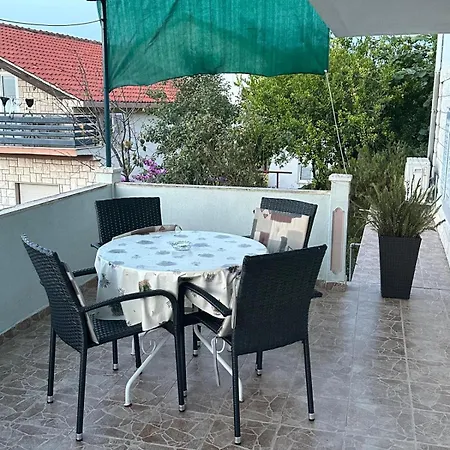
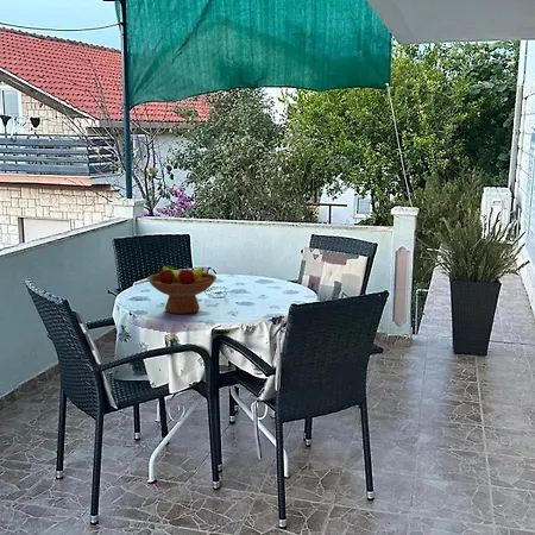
+ fruit bowl [146,262,218,315]
